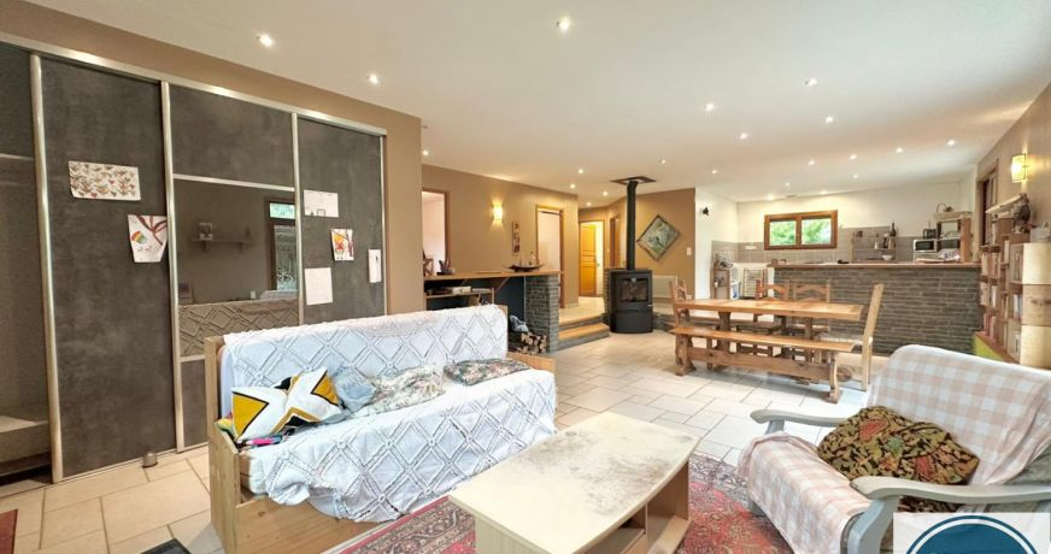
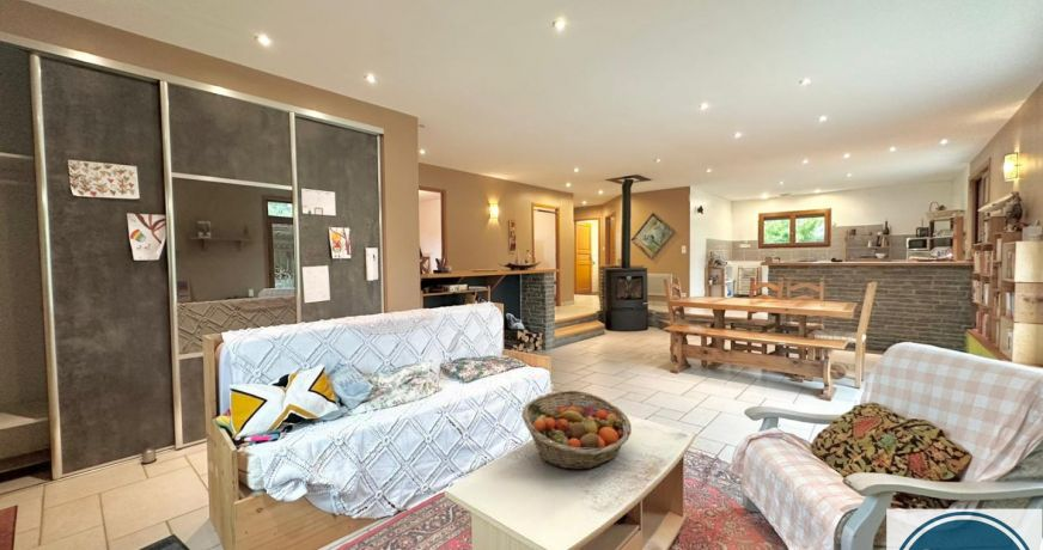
+ fruit basket [520,389,633,471]
